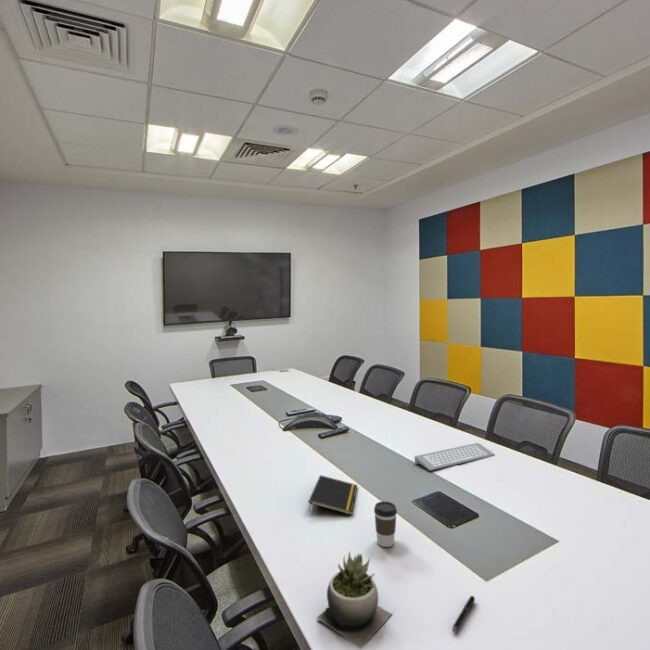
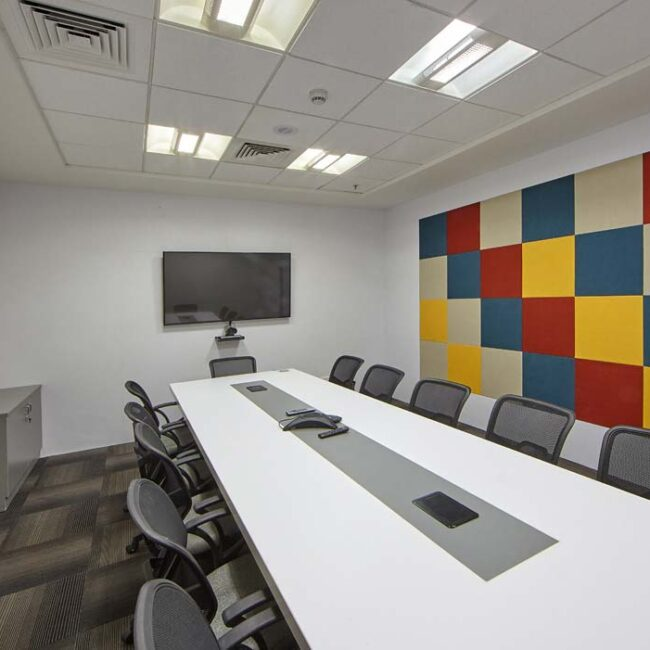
- succulent plant [316,550,393,649]
- coffee cup [373,500,398,548]
- computer keyboard [414,442,496,472]
- notepad [307,474,358,516]
- pen [452,595,476,633]
